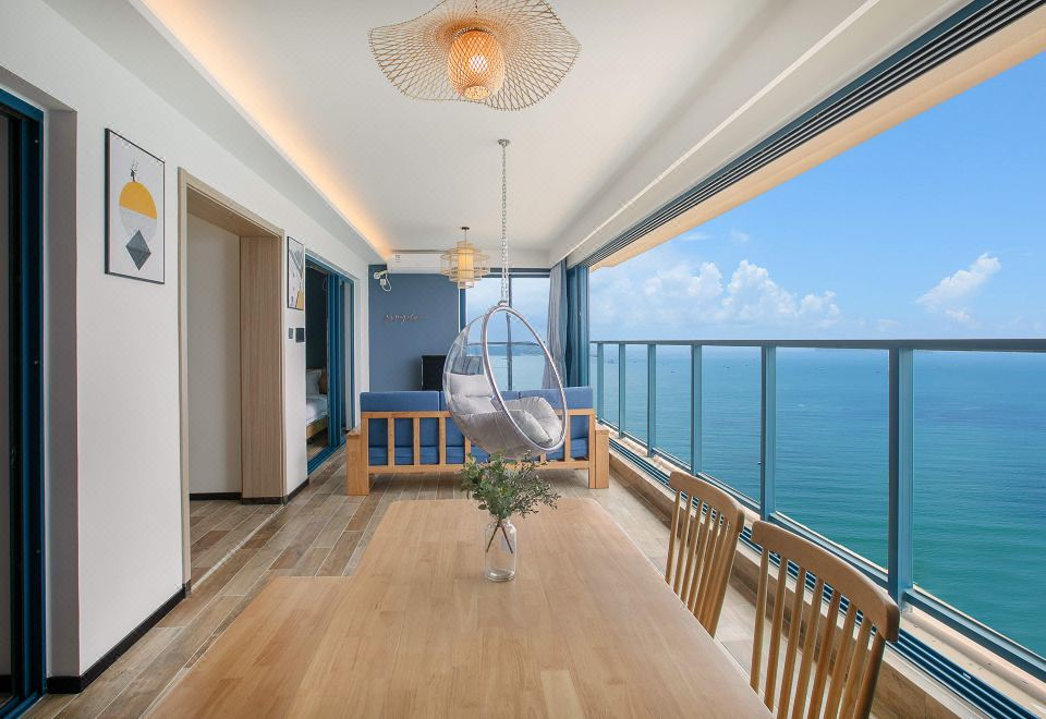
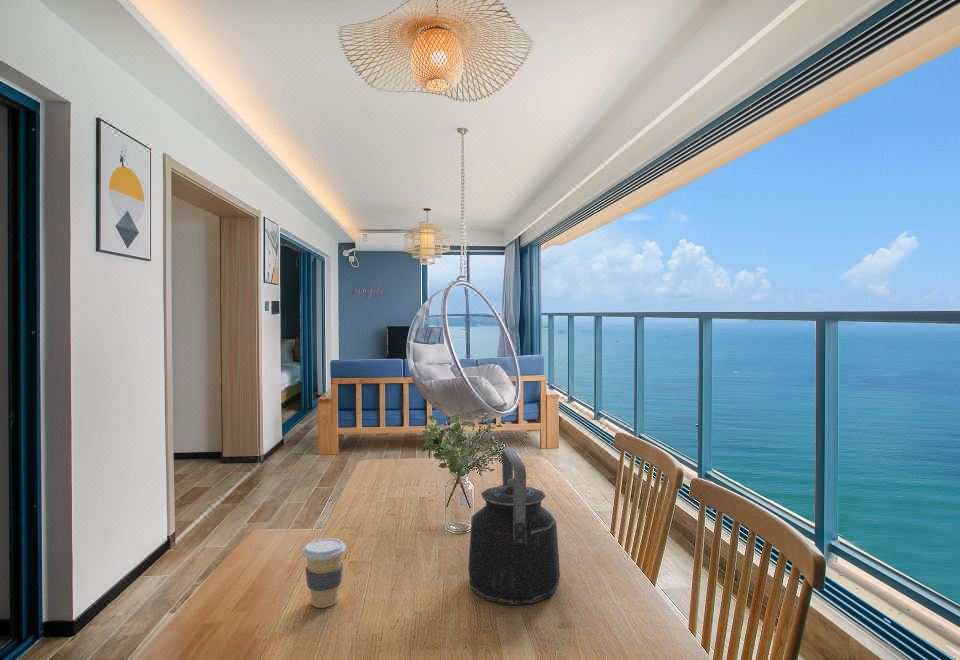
+ coffee cup [301,537,347,609]
+ kettle [467,447,561,606]
